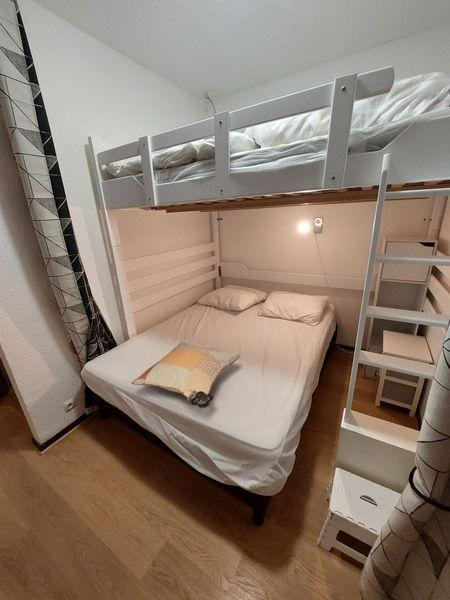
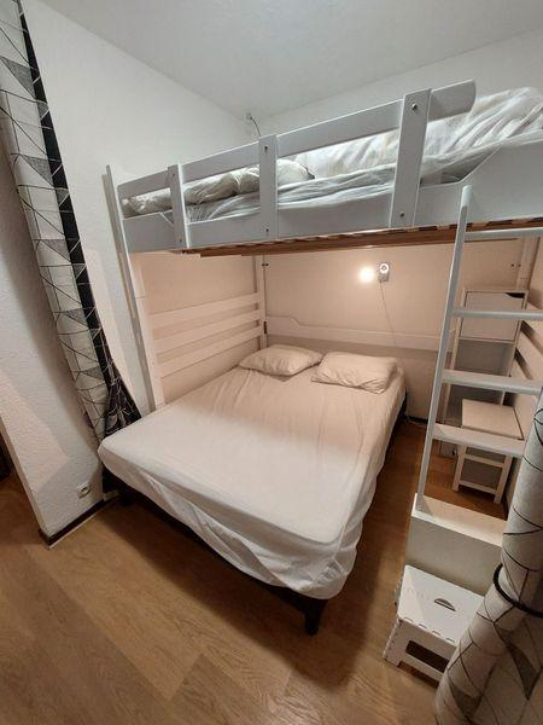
- decorative pillow [130,341,241,409]
